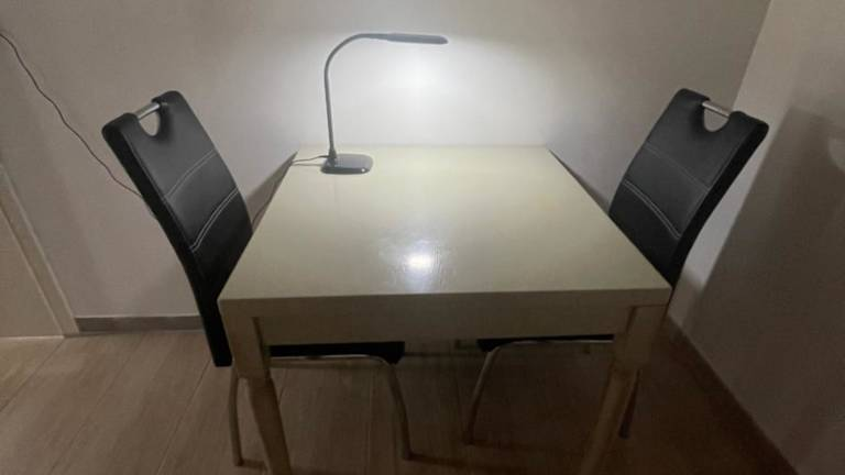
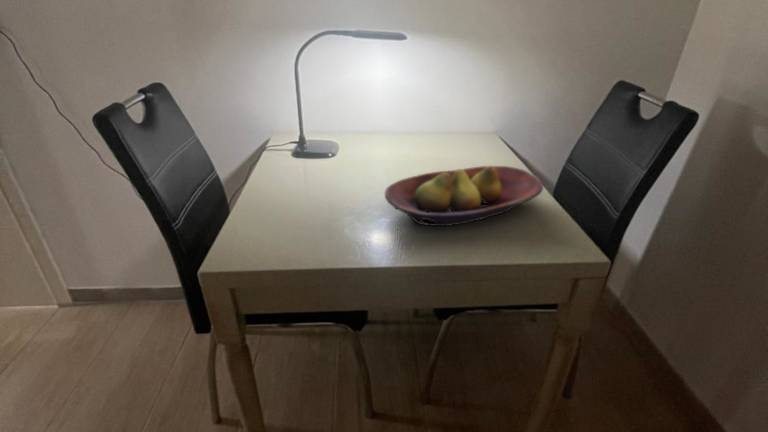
+ fruit bowl [384,165,544,227]
